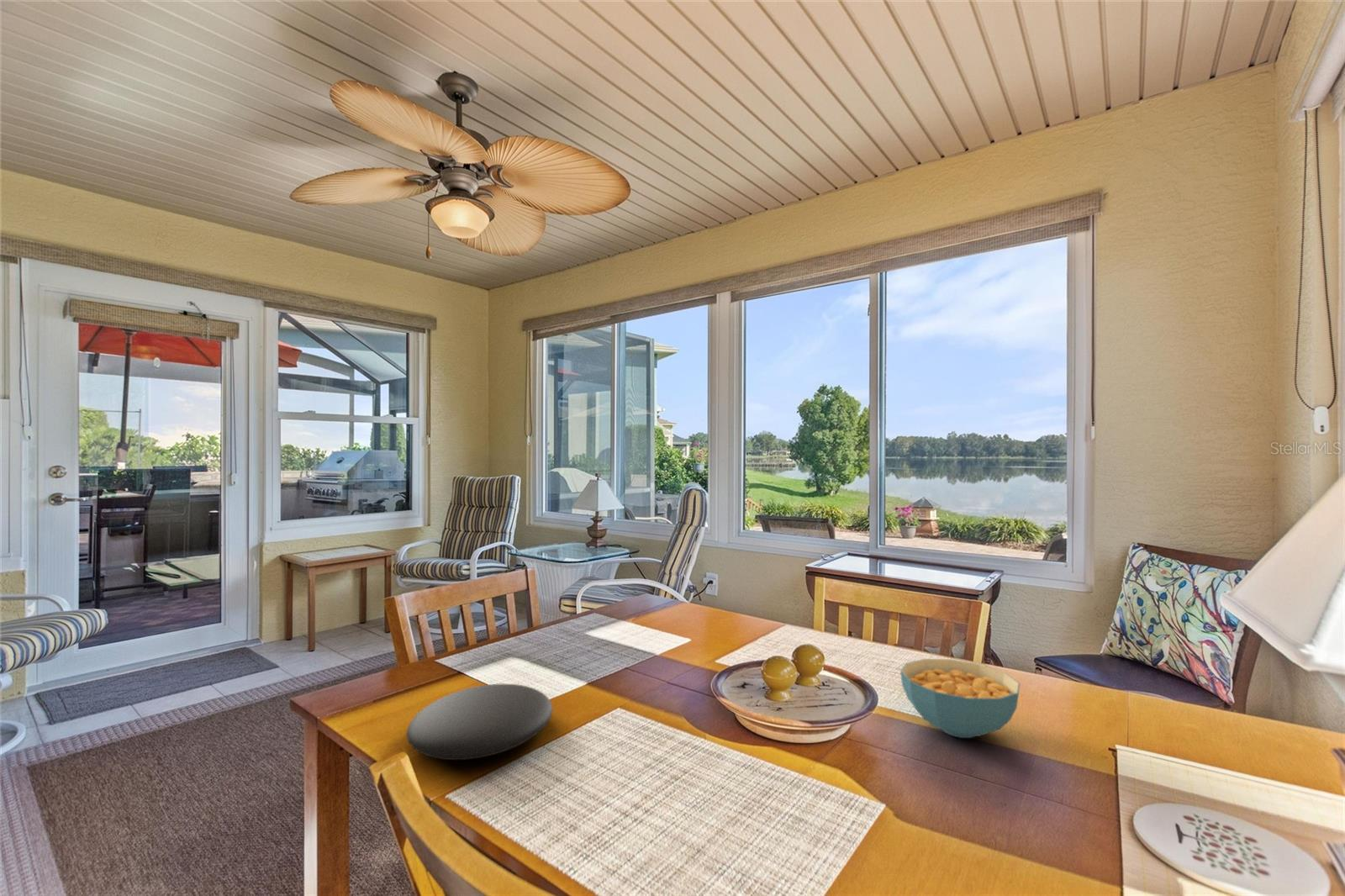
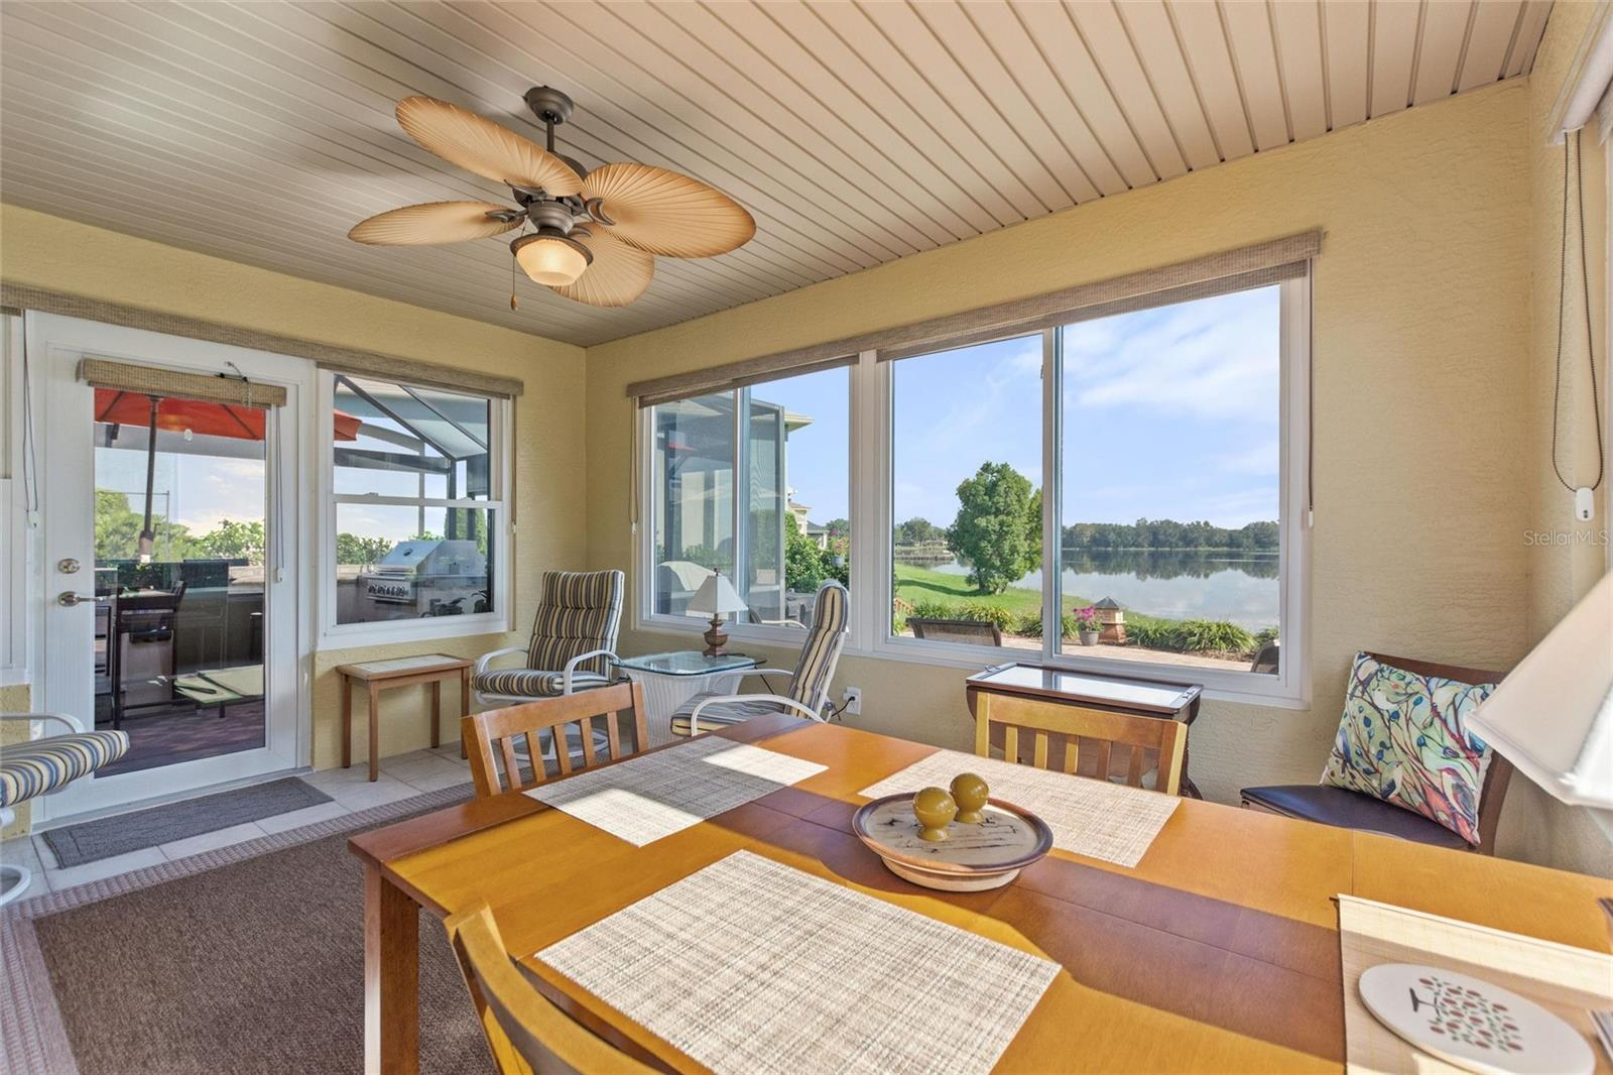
- plate [406,683,553,761]
- cereal bowl [899,658,1021,739]
